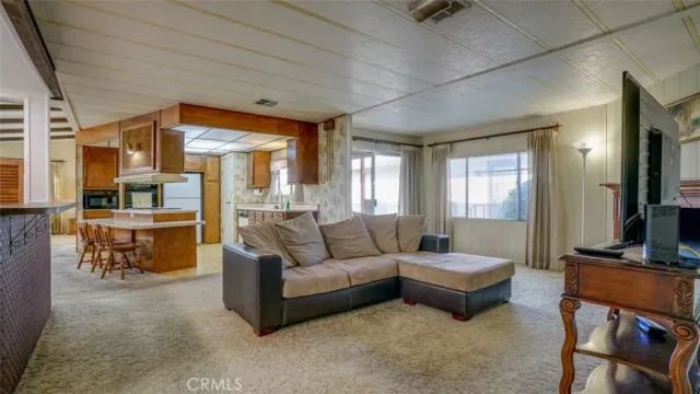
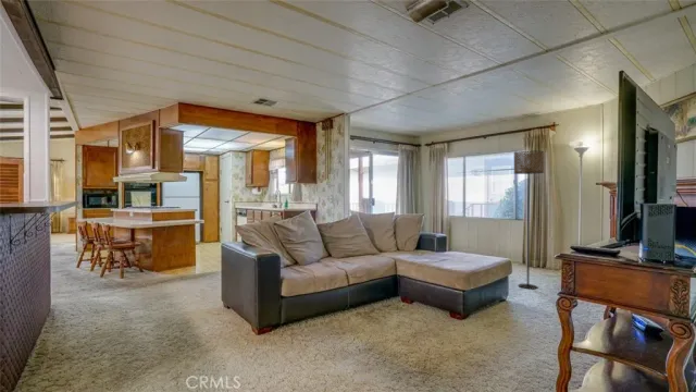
+ floor lamp [513,150,545,290]
